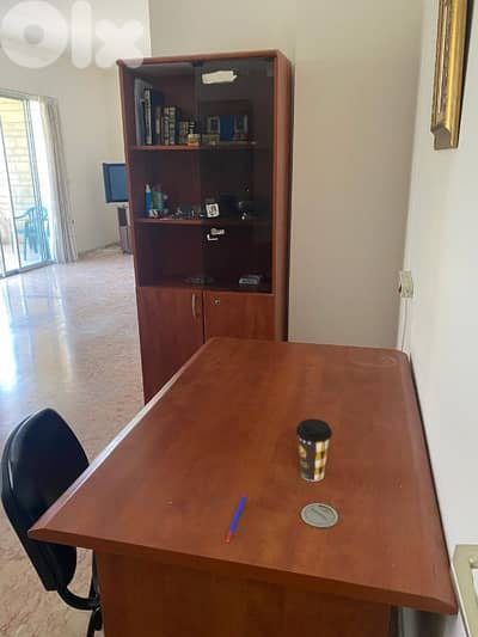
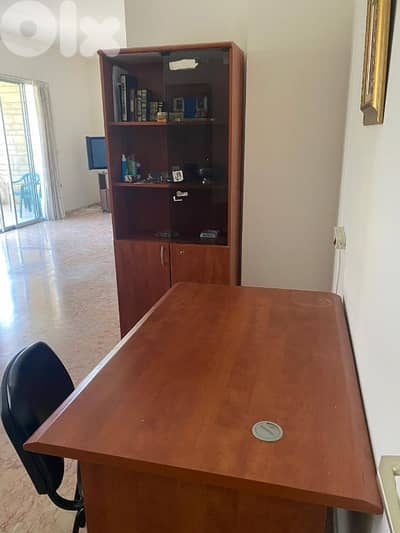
- pen [226,491,247,543]
- coffee cup [295,418,333,483]
